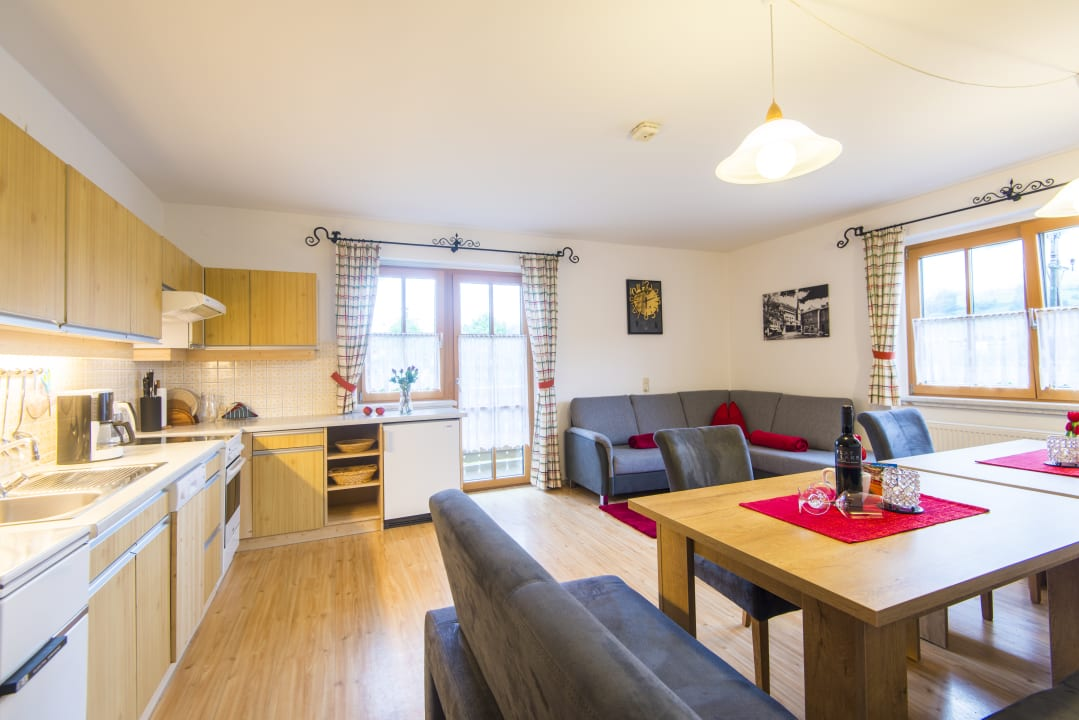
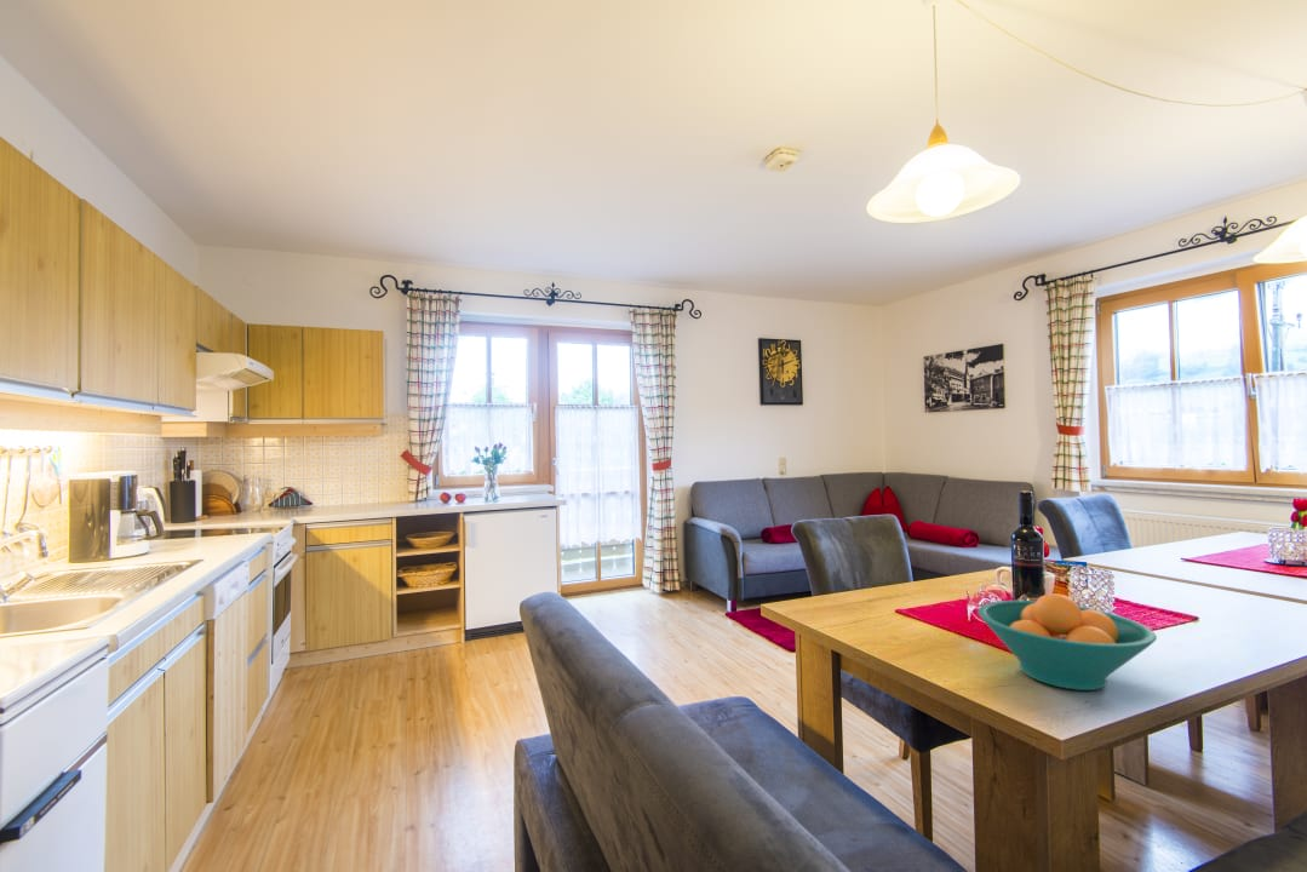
+ fruit bowl [976,592,1158,692]
